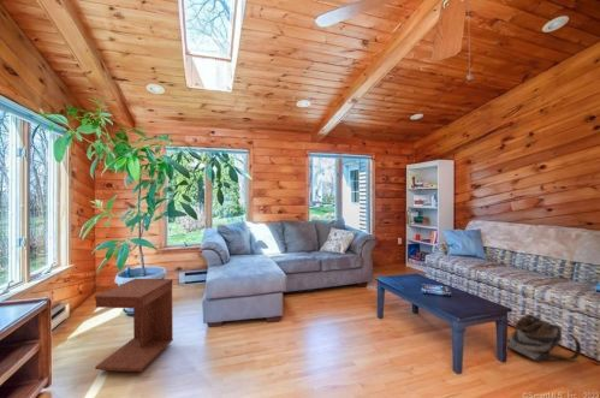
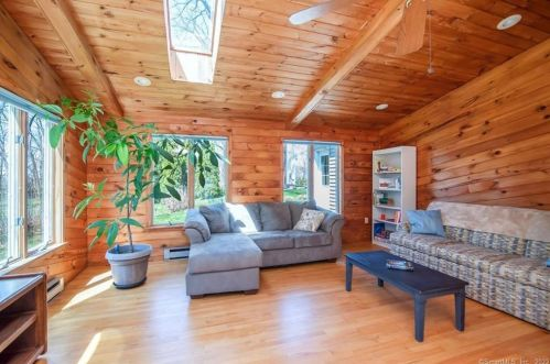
- backpack [506,313,583,362]
- side table [94,278,174,373]
